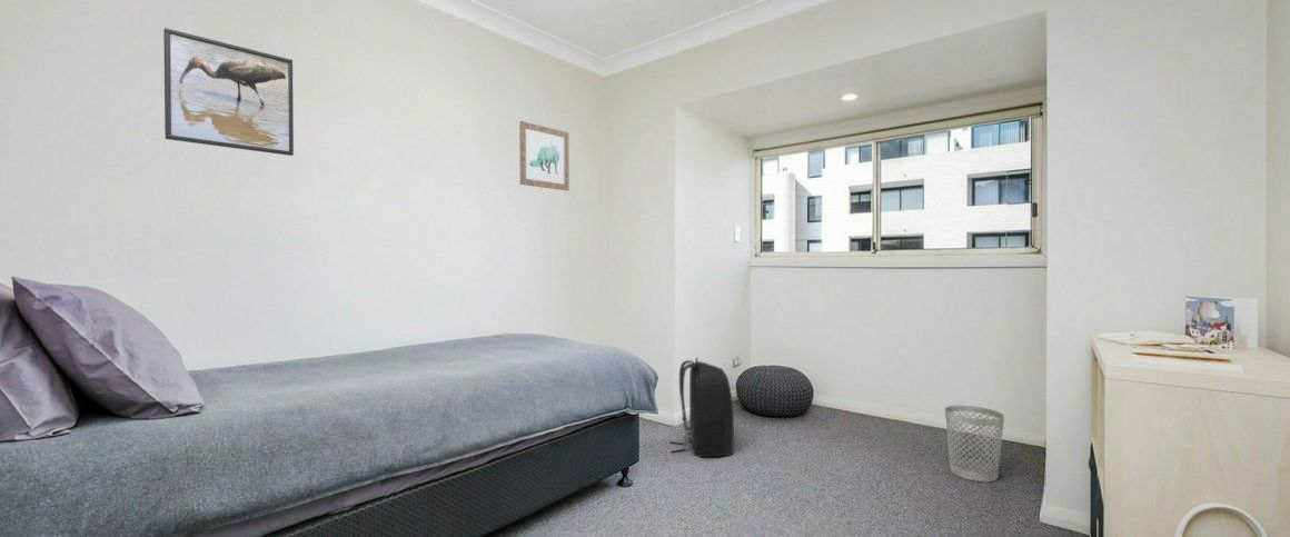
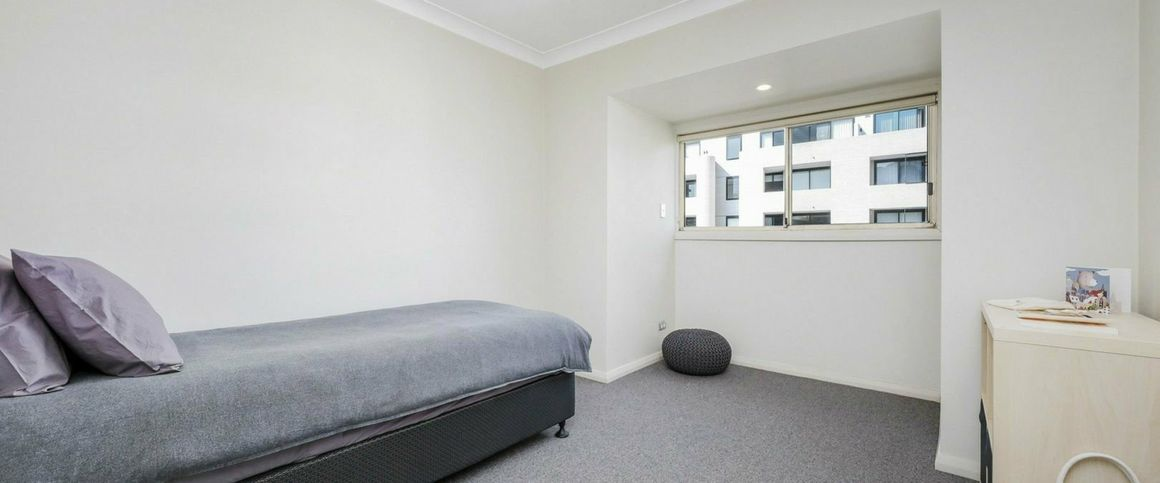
- wall art [518,120,570,192]
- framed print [162,27,295,157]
- backpack [668,357,735,458]
- wastebasket [944,405,1005,483]
